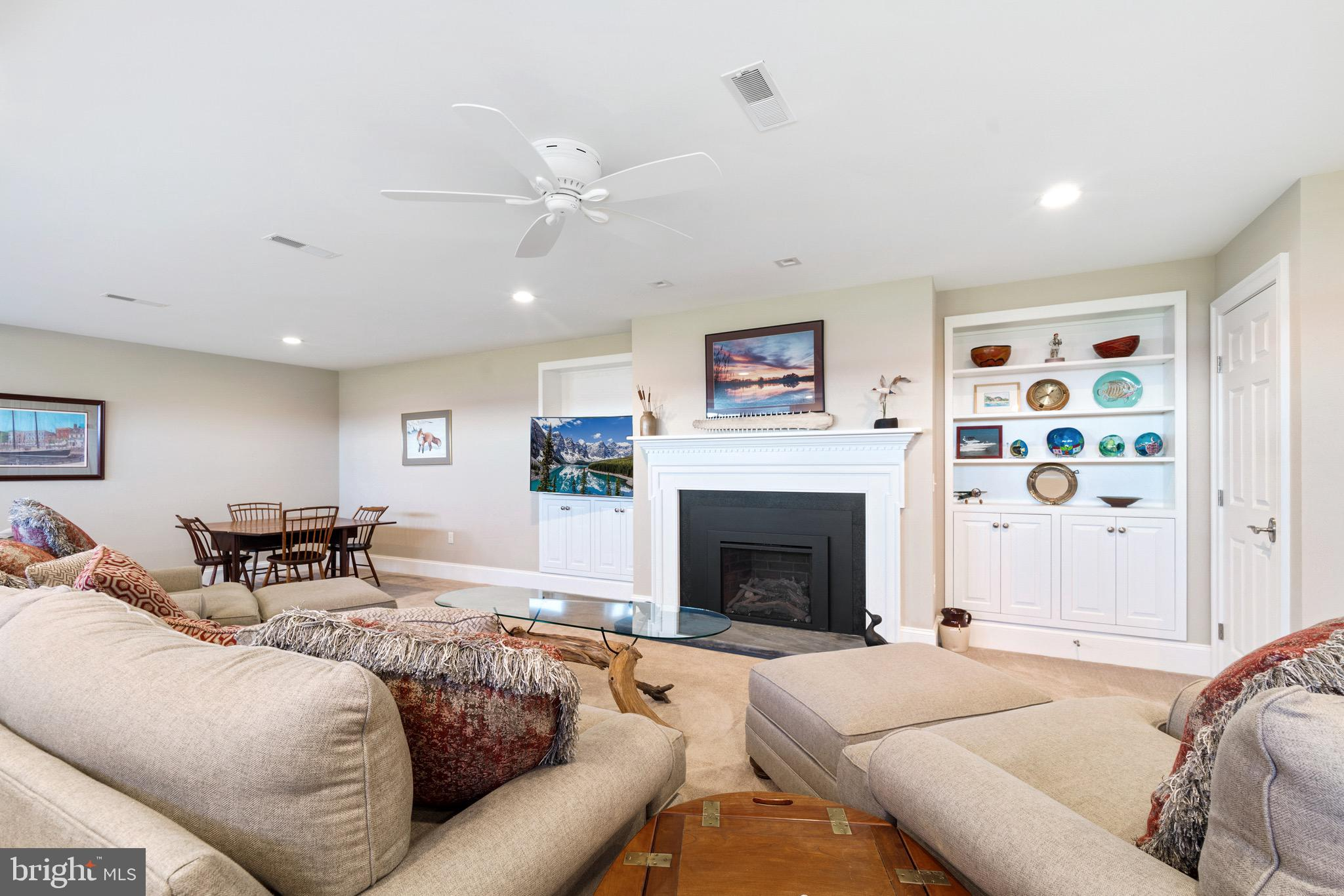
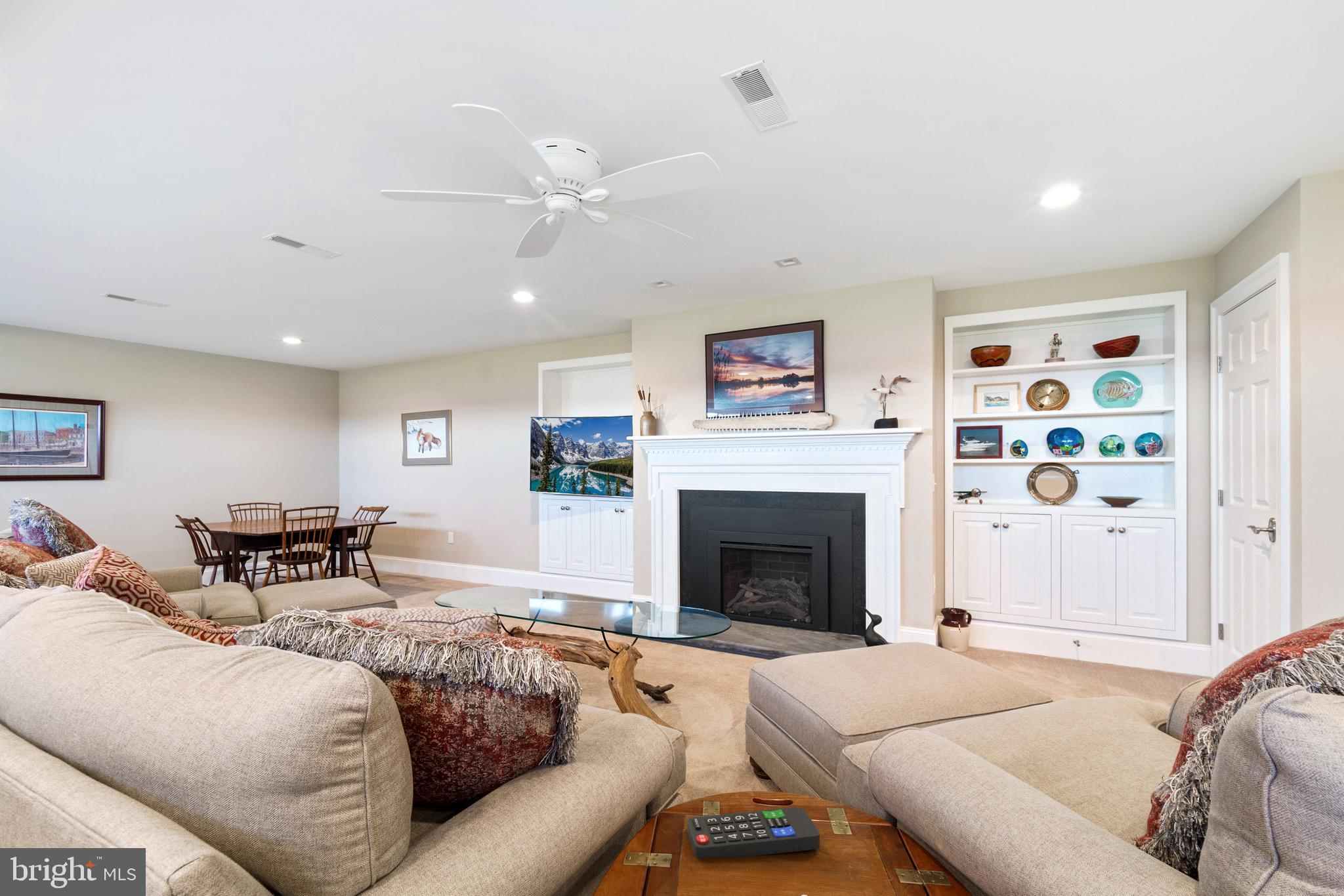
+ remote control [686,807,820,859]
